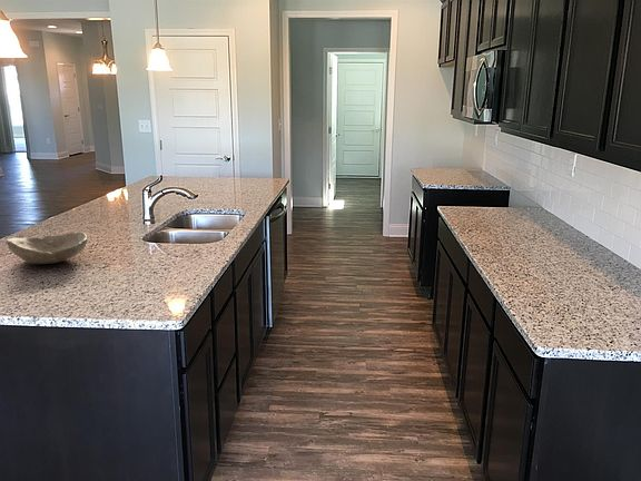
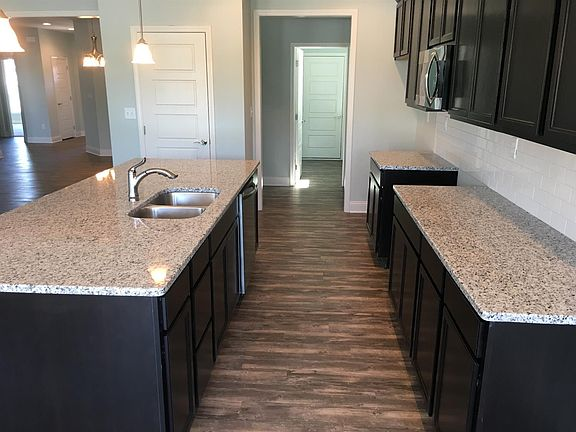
- bowl [4,232,89,265]
